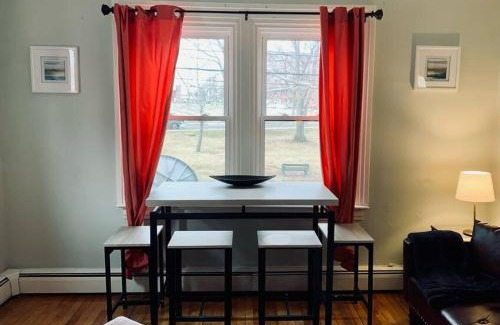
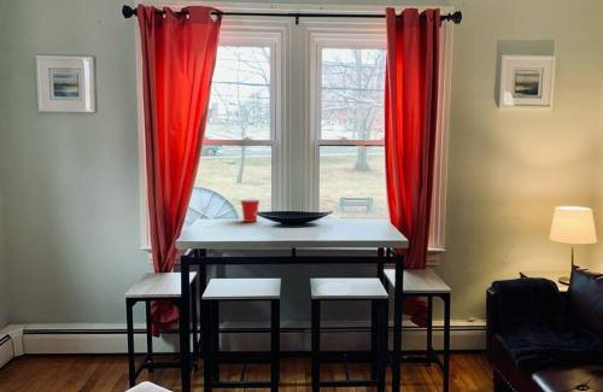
+ cup [239,197,262,223]
